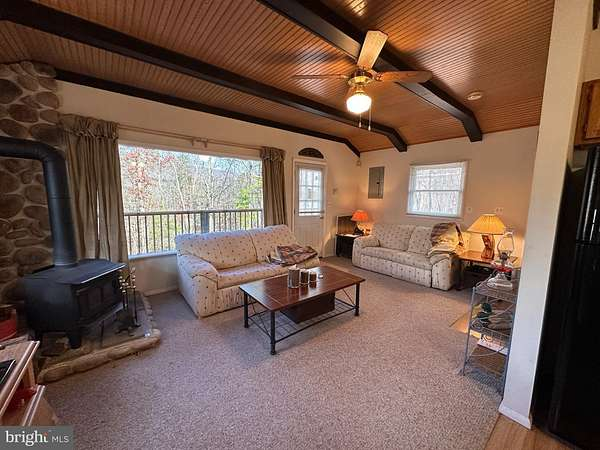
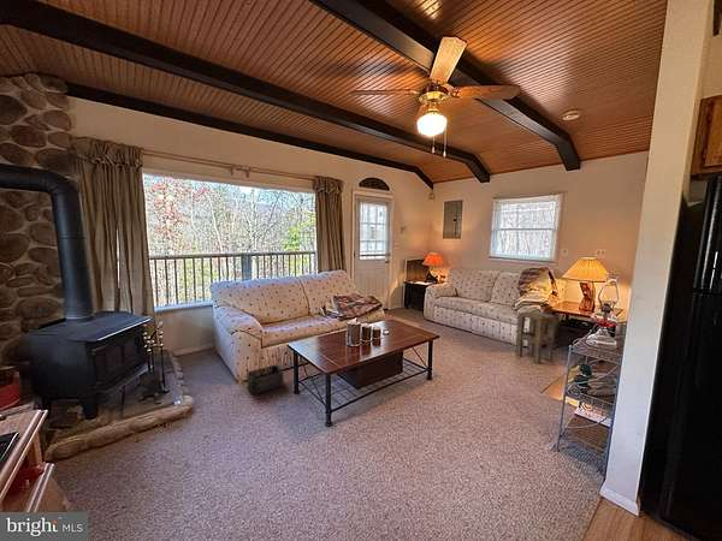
+ side table [514,310,557,364]
+ storage bin [245,364,285,396]
